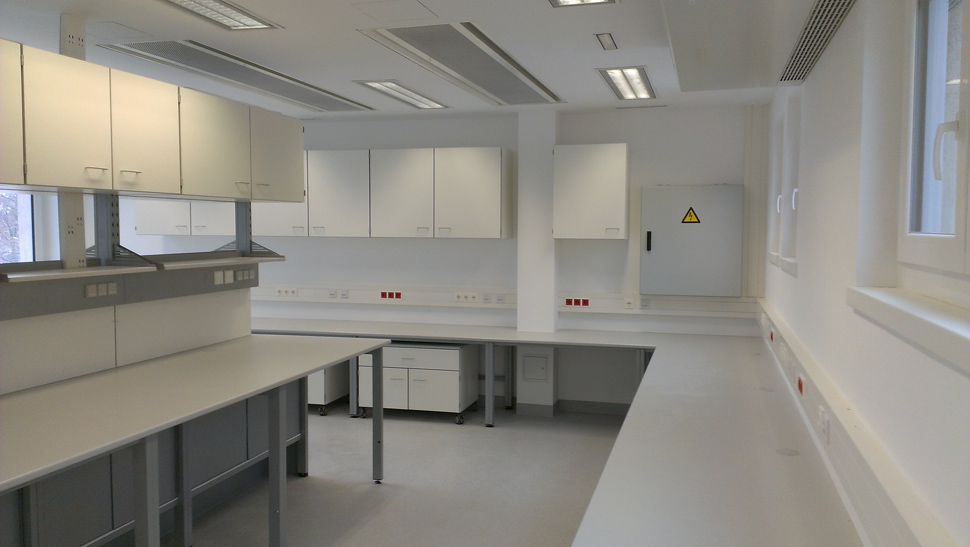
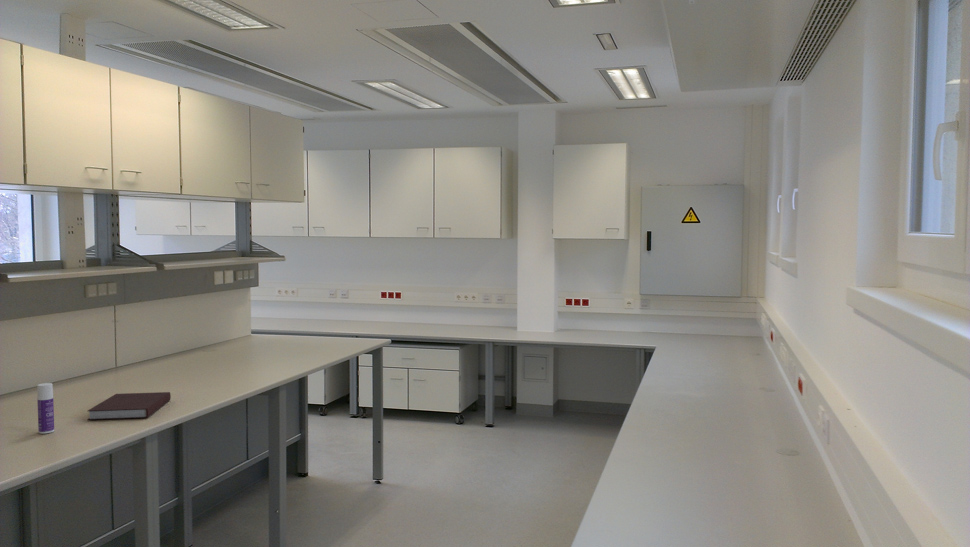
+ bottle [36,382,55,435]
+ notebook [87,391,172,421]
